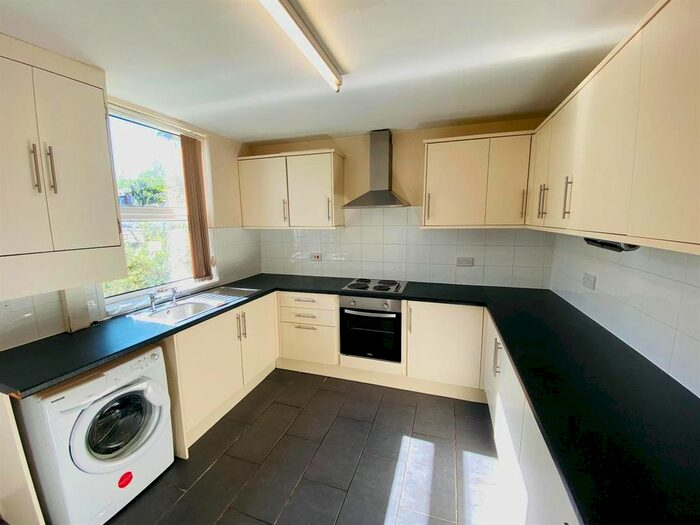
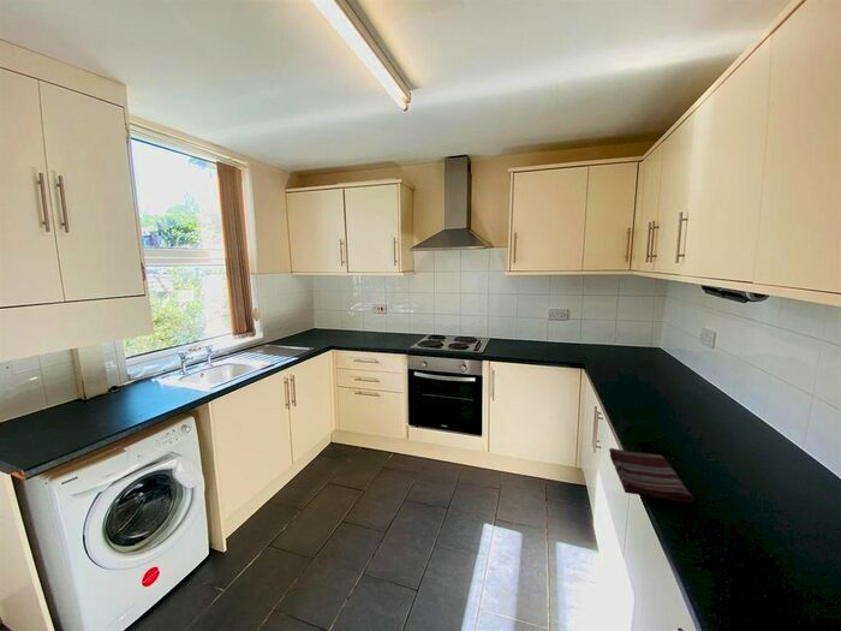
+ dish towel [608,447,696,504]
